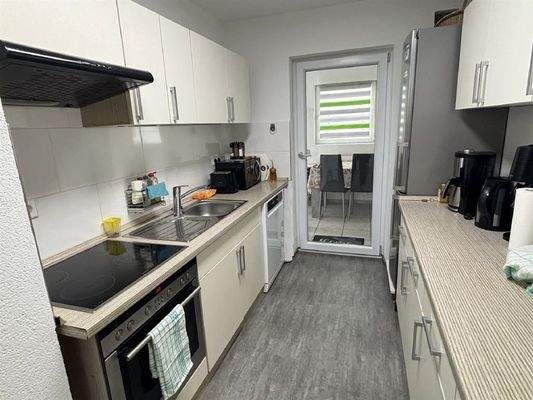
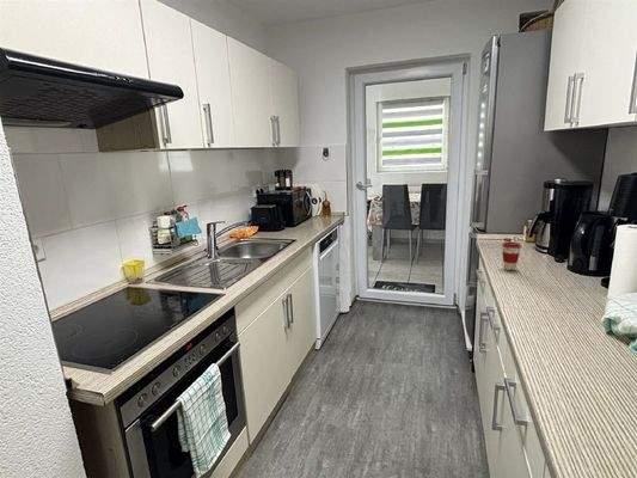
+ coffee cup [501,240,522,271]
